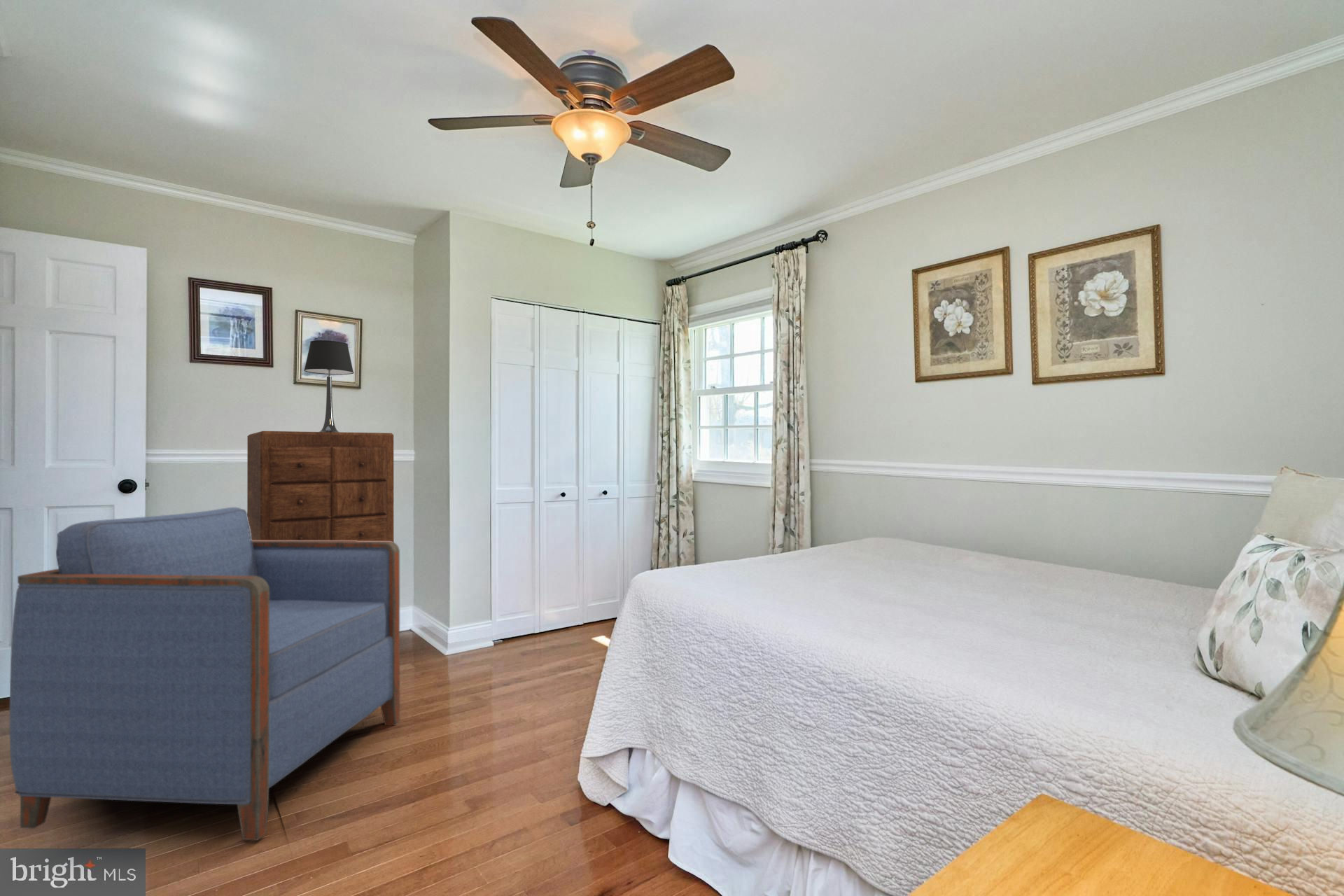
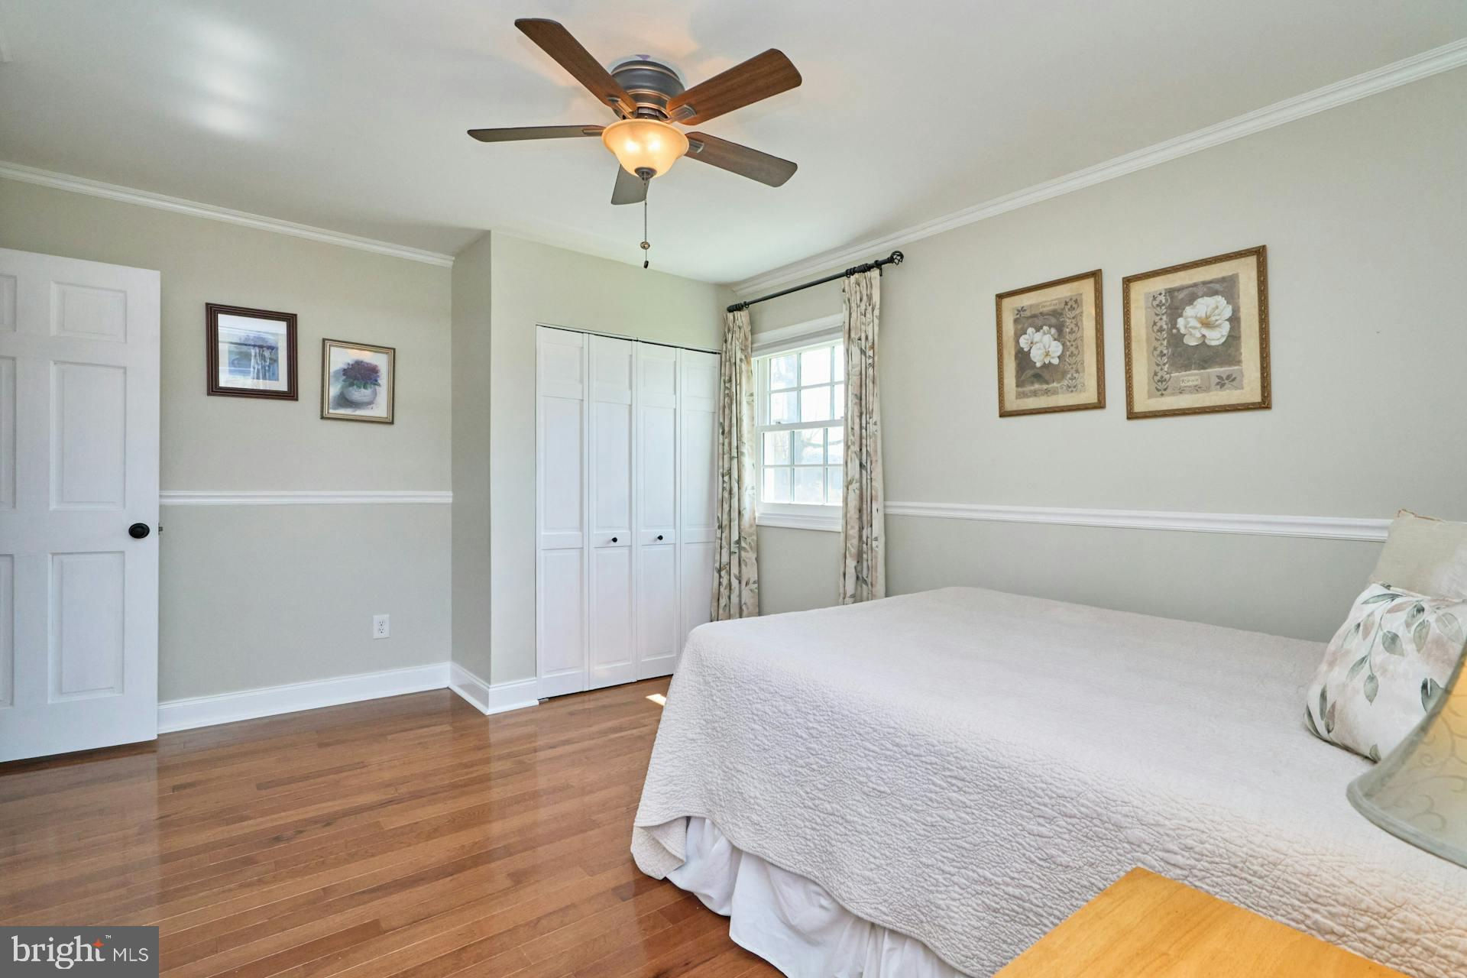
- dresser [246,430,395,542]
- armchair [9,507,400,841]
- table lamp [303,339,354,432]
